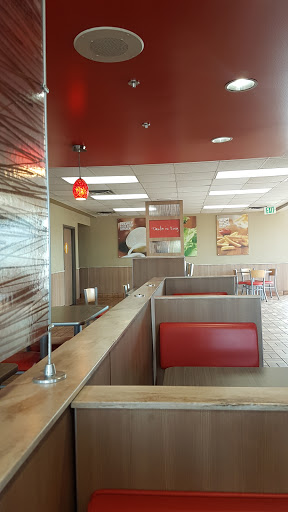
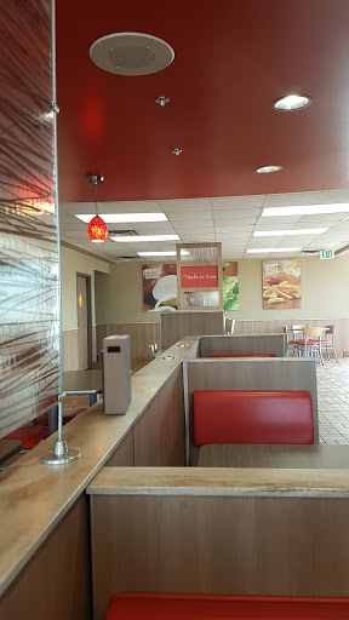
+ air purifier [99,334,133,415]
